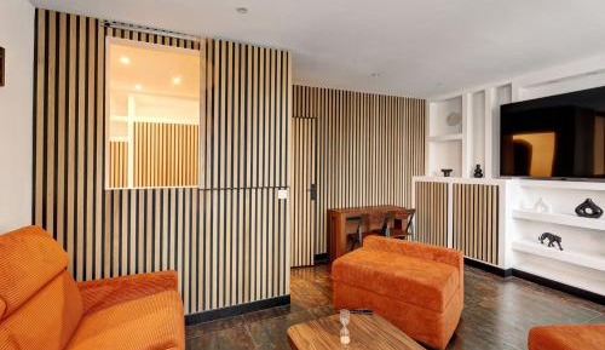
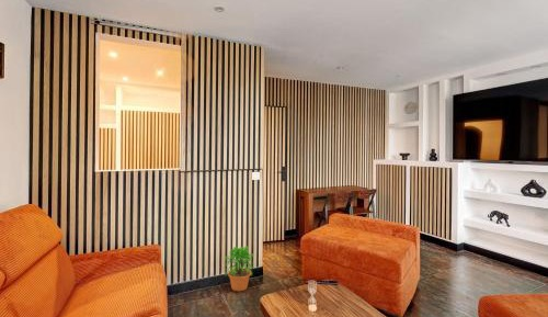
+ potted plant [224,245,255,292]
